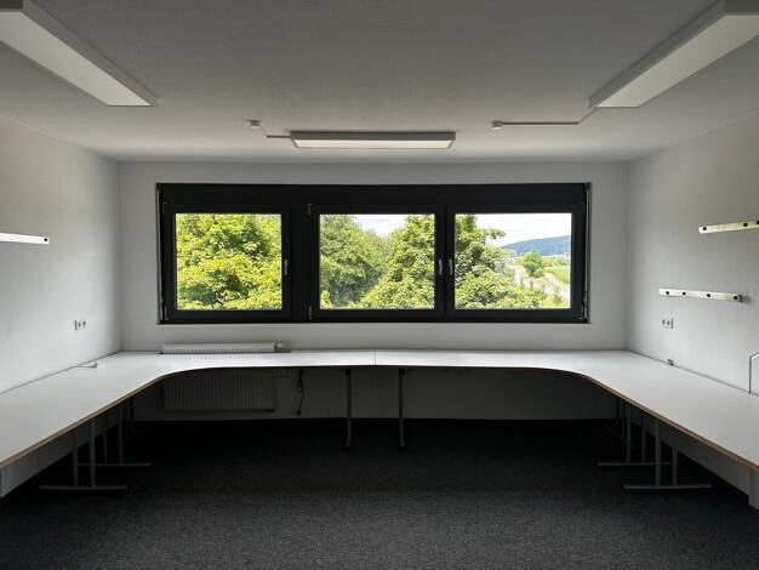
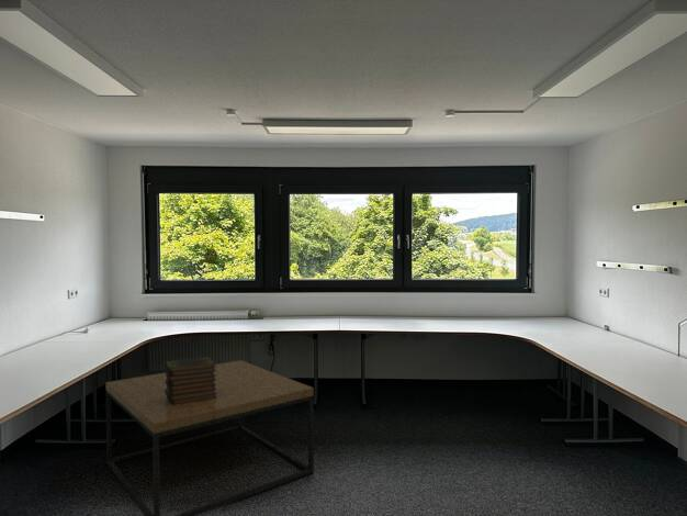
+ book stack [165,356,216,405]
+ coffee table [104,359,315,516]
